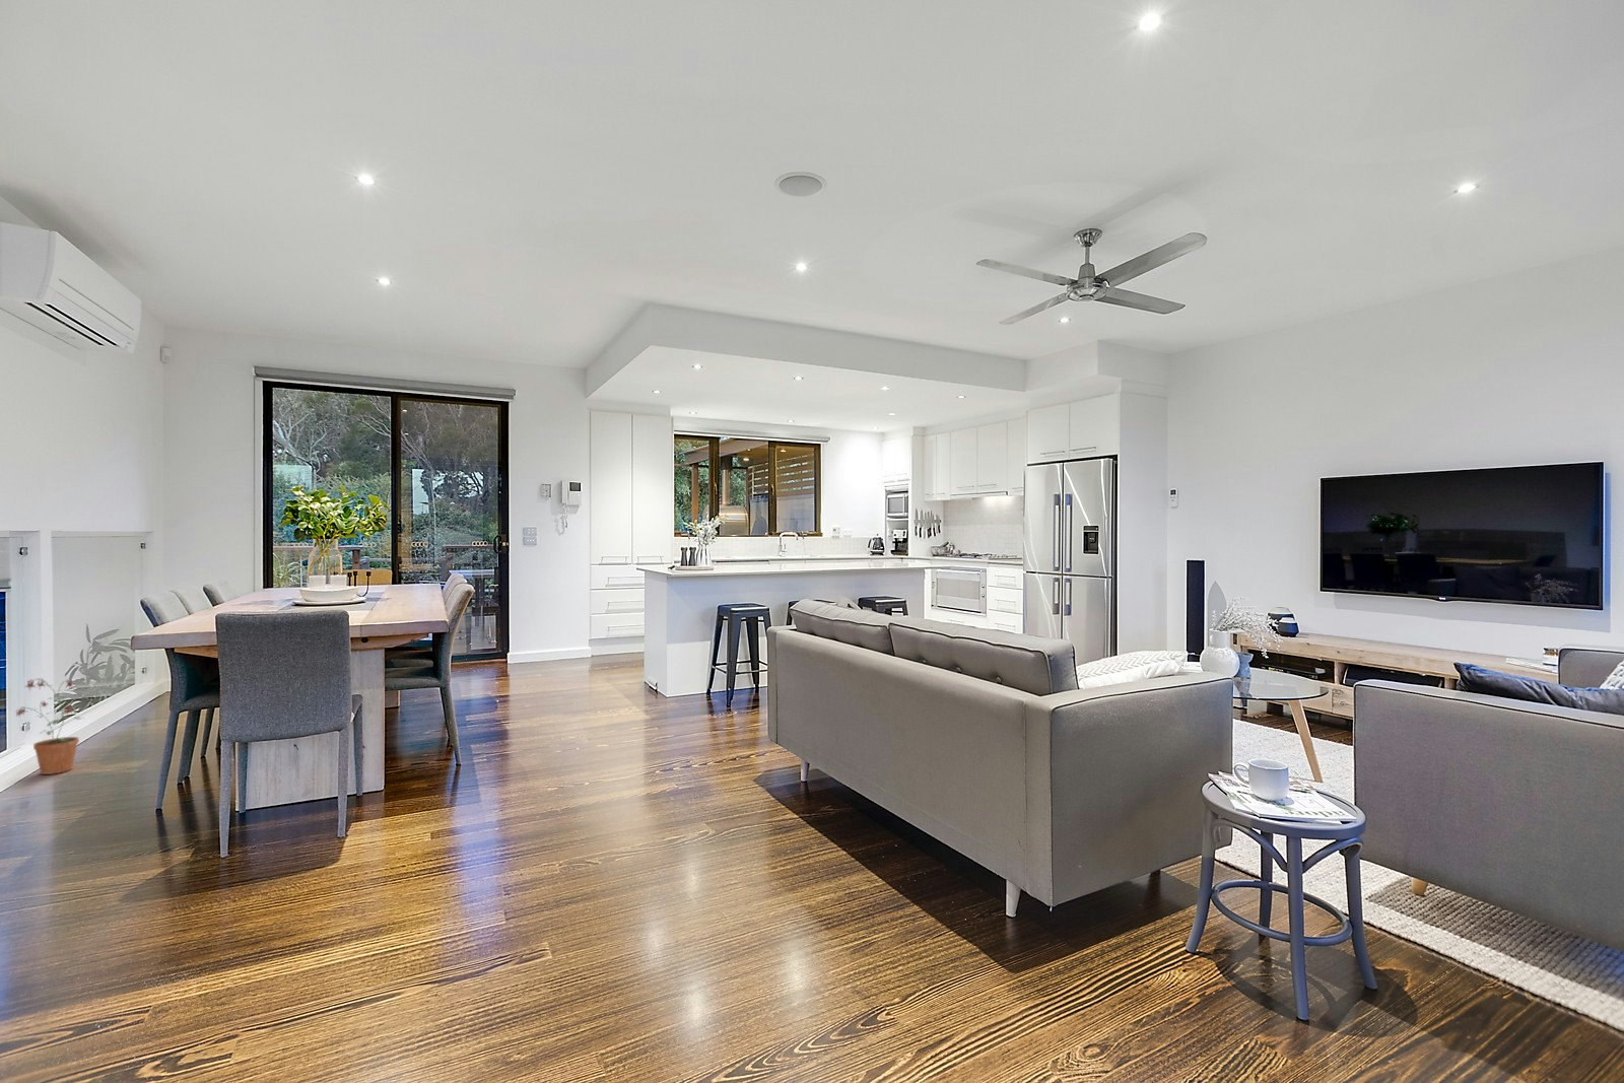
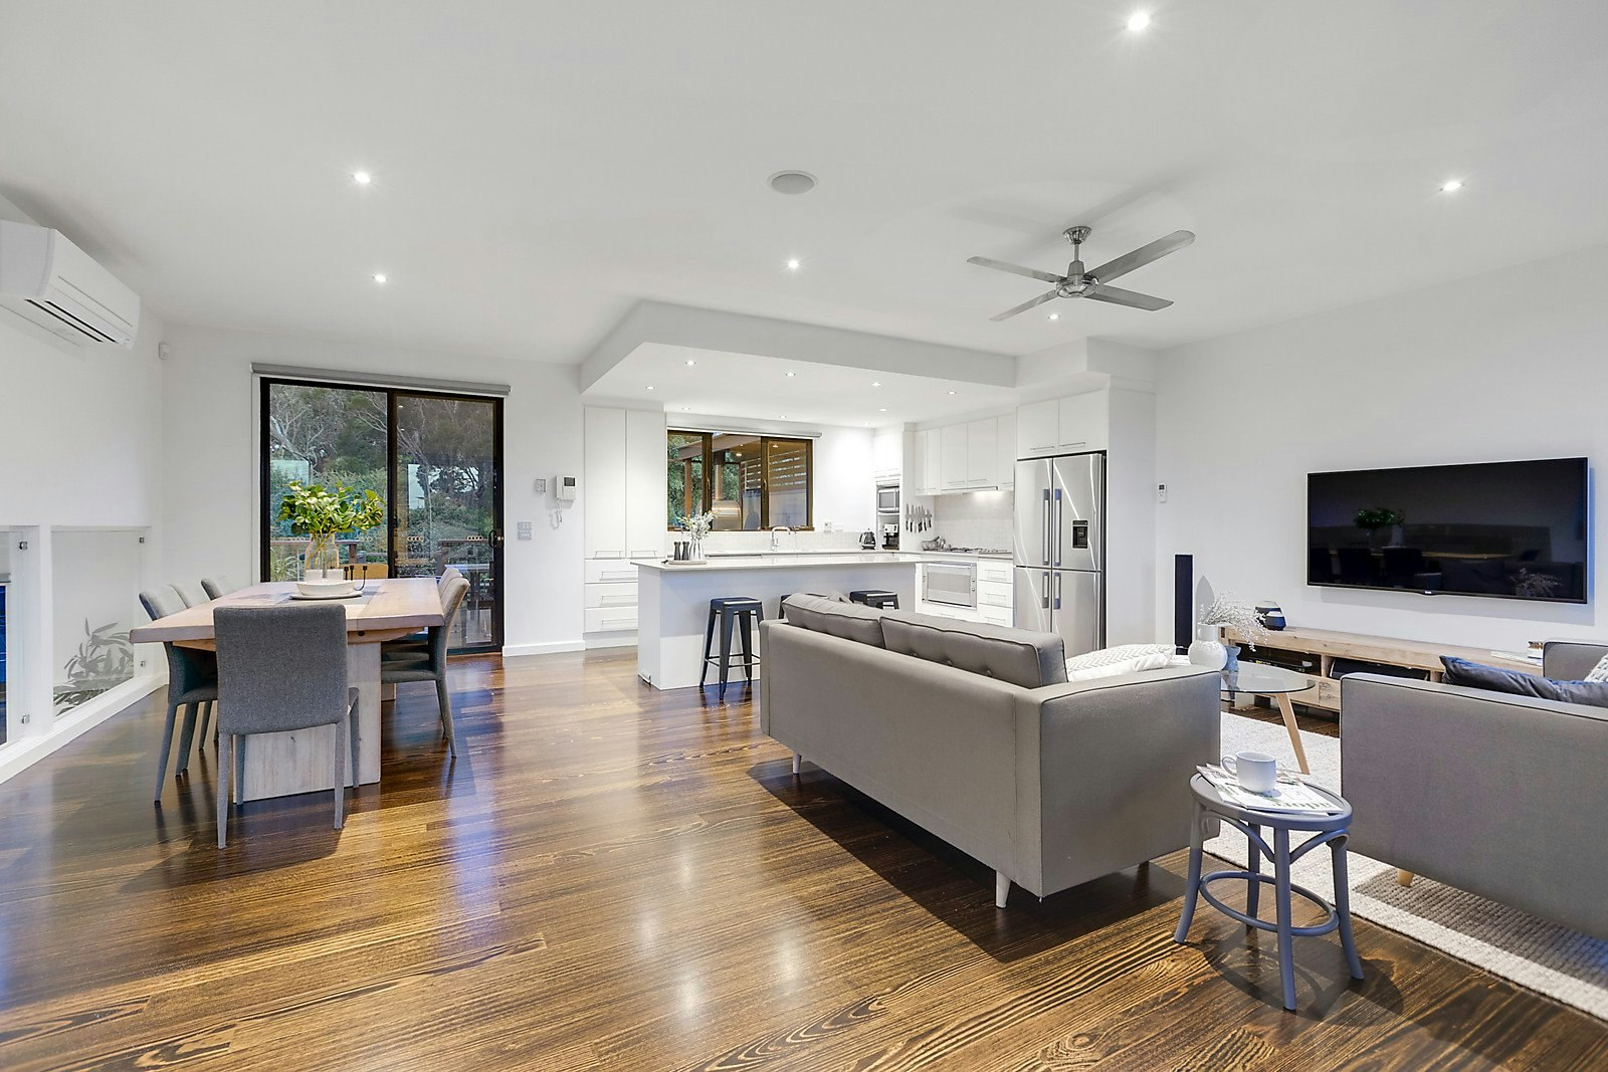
- potted plant [14,678,86,776]
